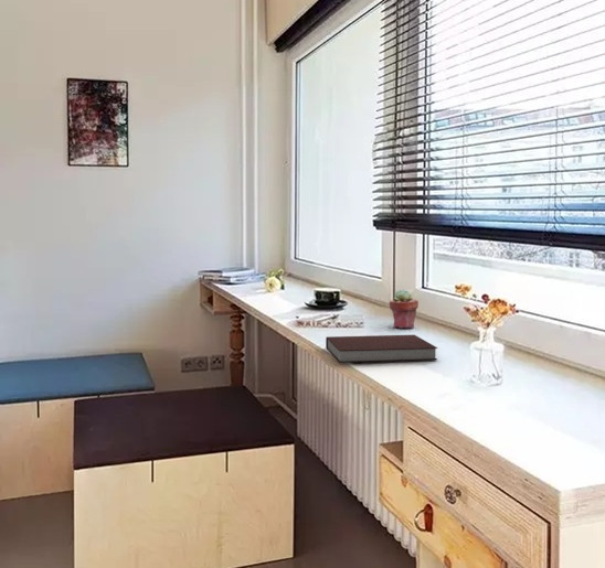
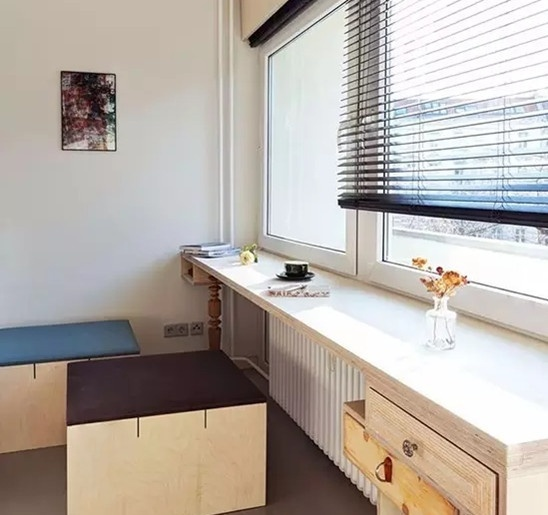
- notebook [325,334,438,364]
- potted succulent [389,288,420,330]
